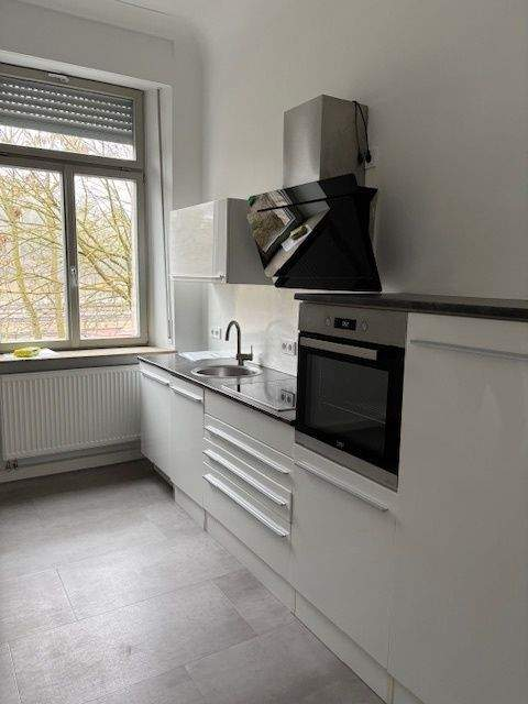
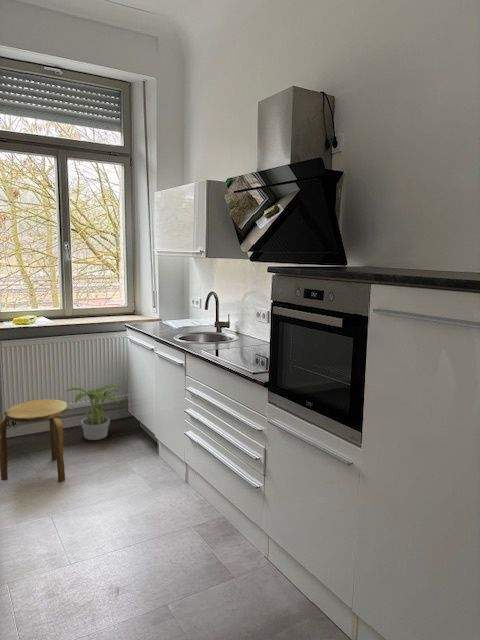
+ potted plant [65,383,121,441]
+ stool [0,398,68,483]
